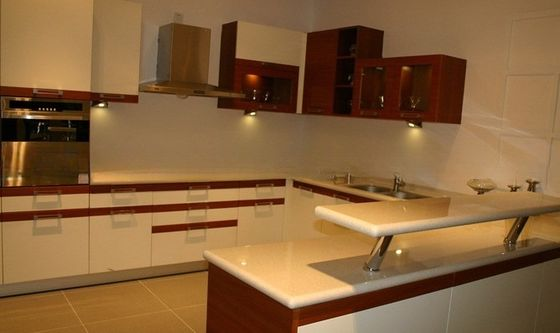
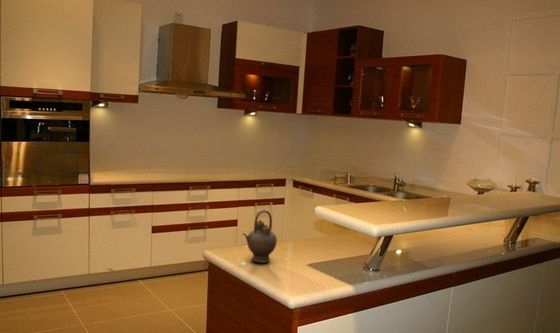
+ teapot [242,209,278,264]
